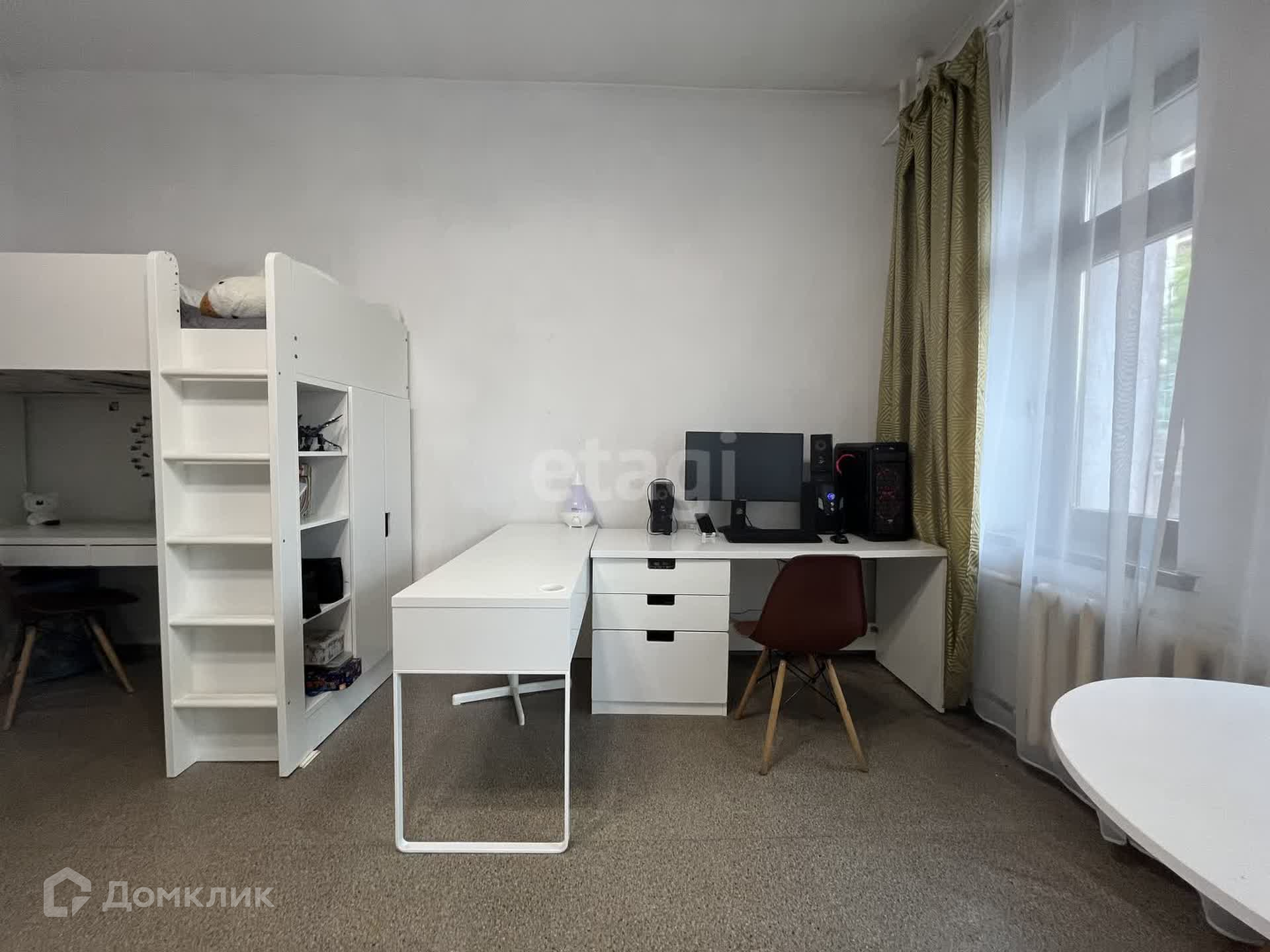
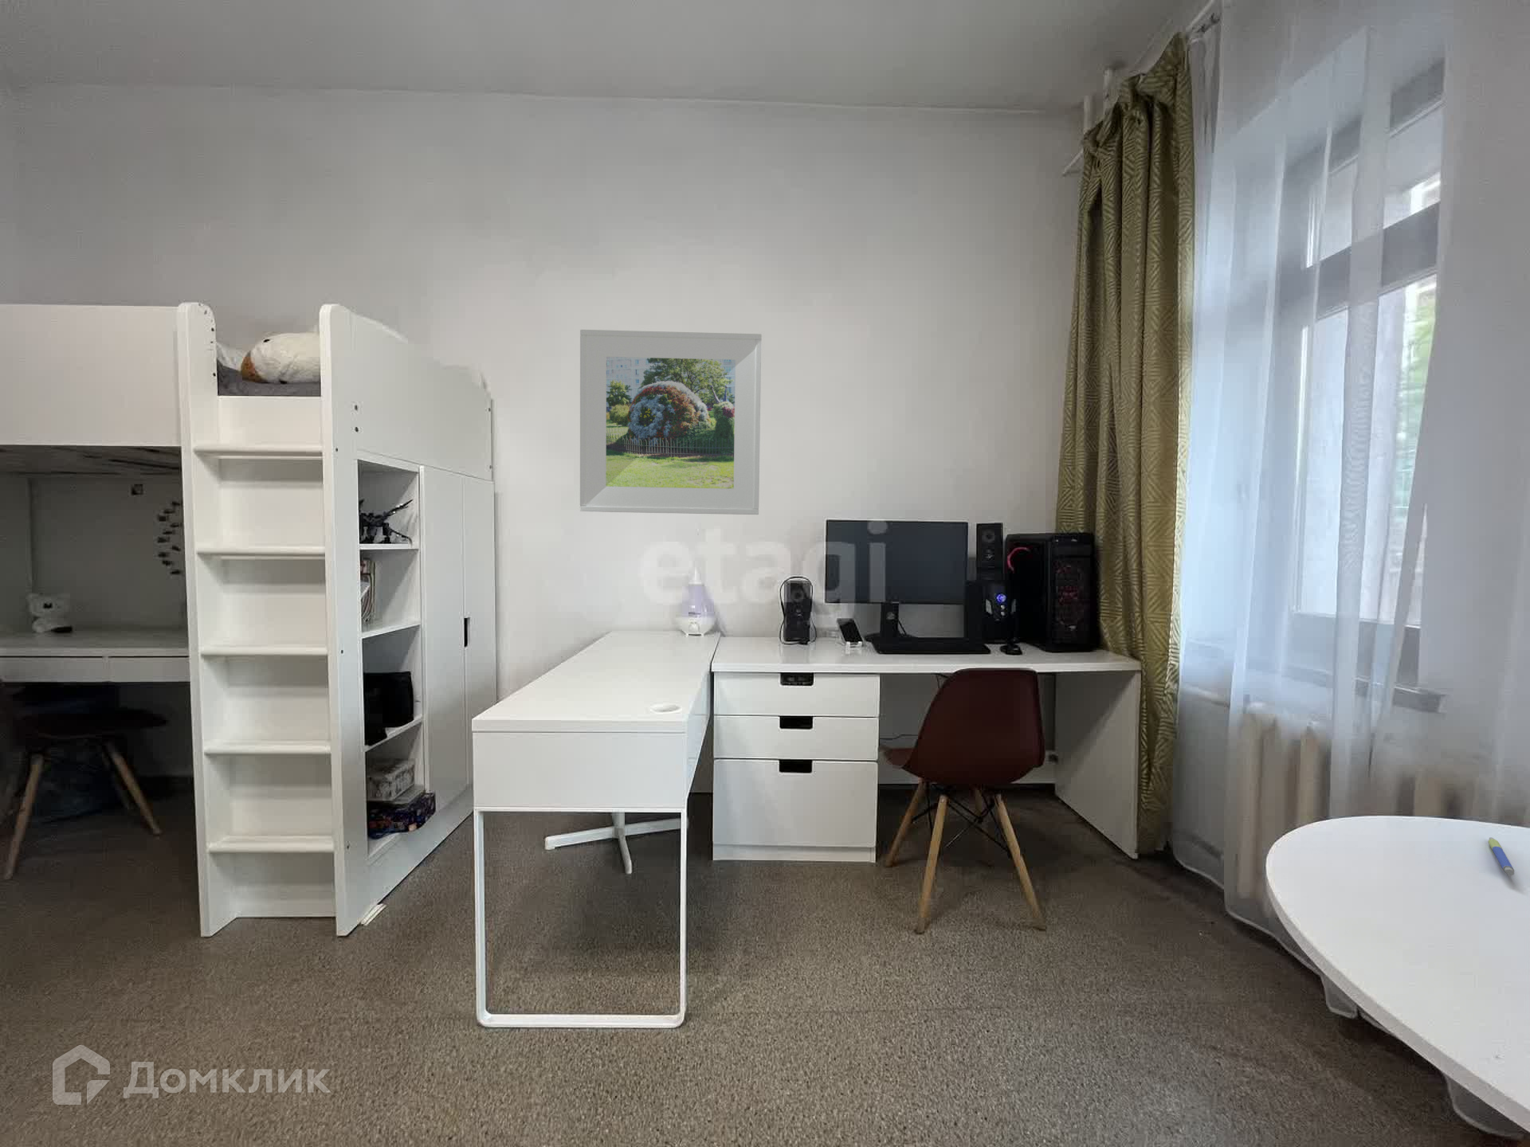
+ pen [1488,836,1514,876]
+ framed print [579,329,763,516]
